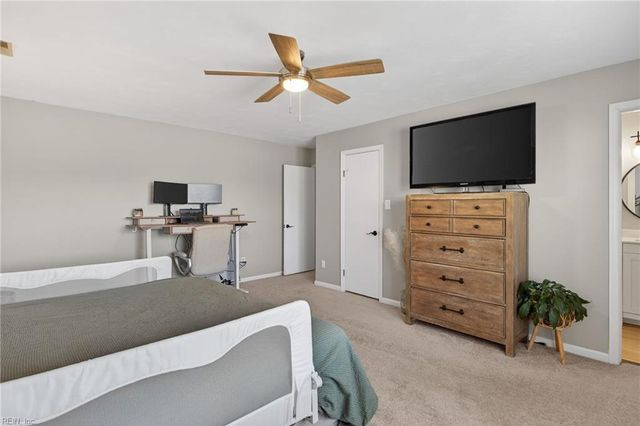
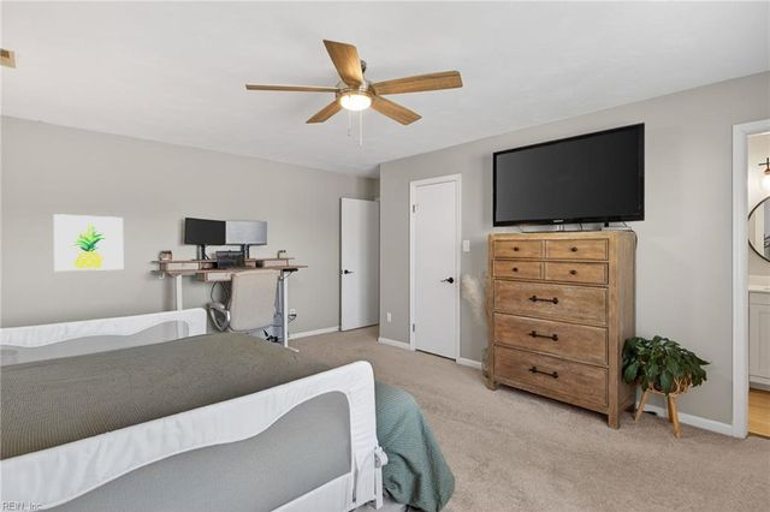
+ wall art [53,213,124,272]
